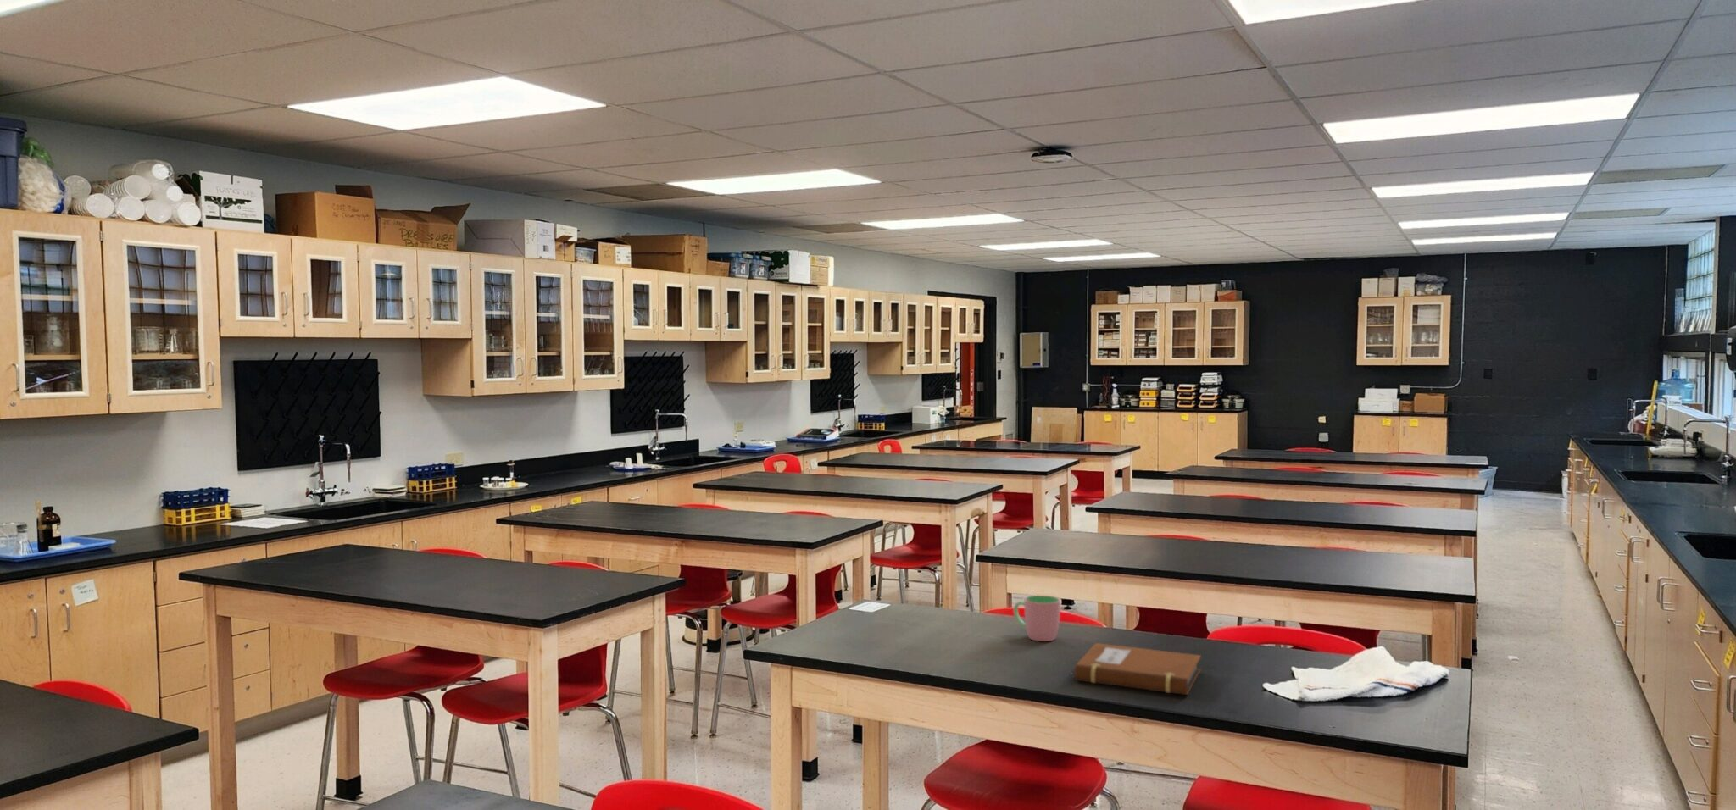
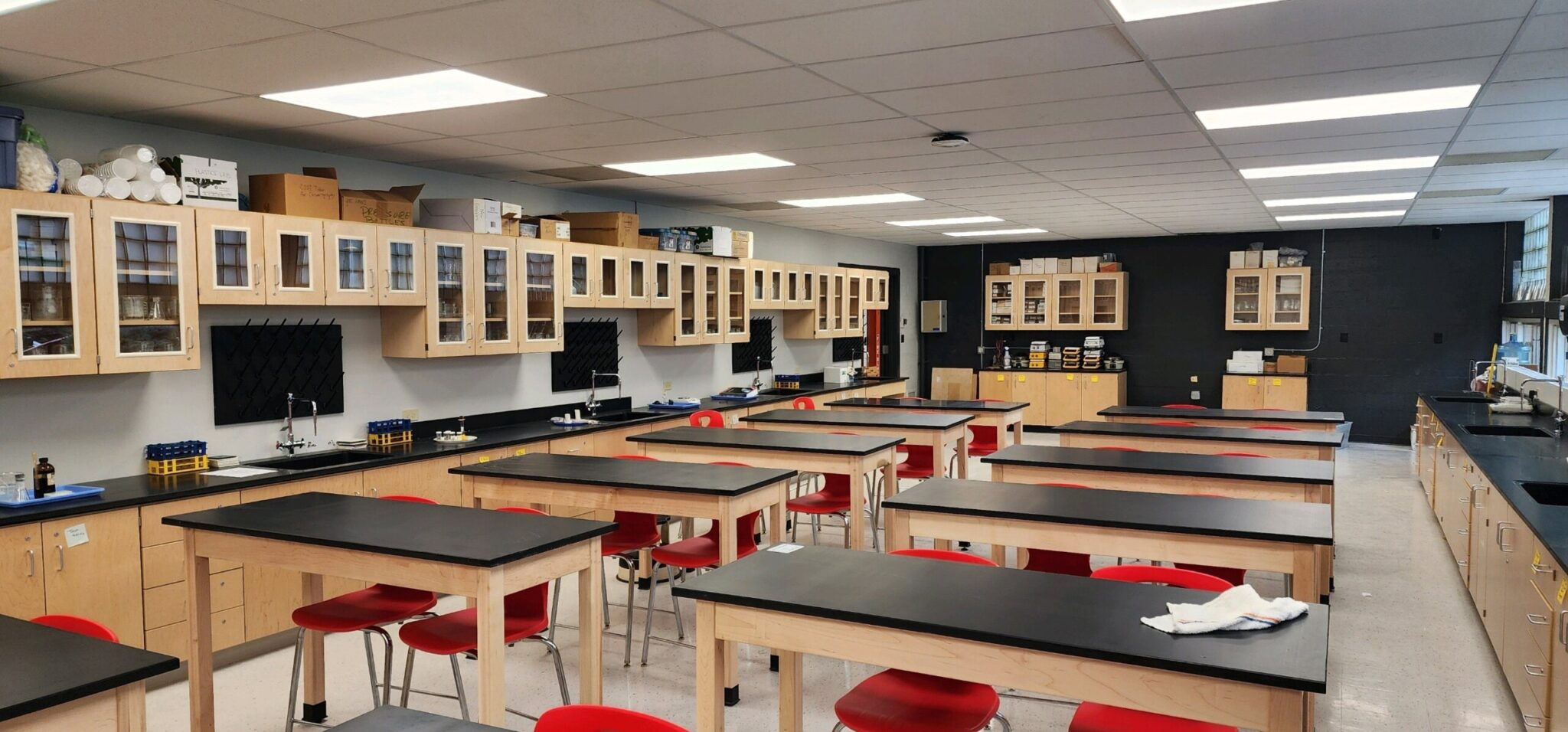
- notebook [1073,642,1202,696]
- cup [1013,595,1062,642]
